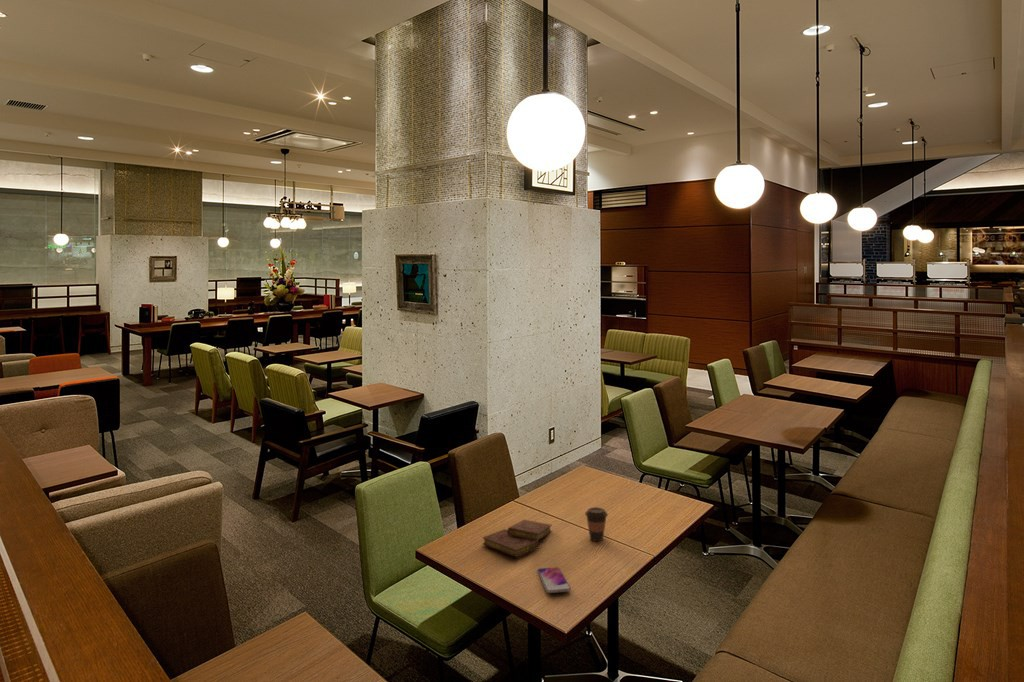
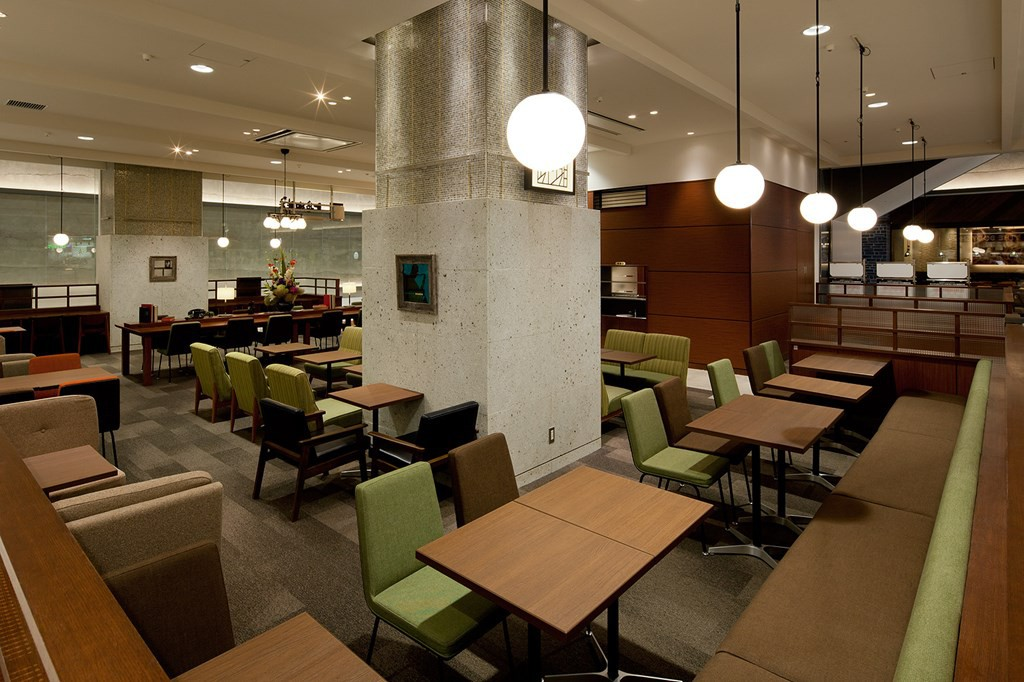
- coffee cup [584,506,609,542]
- smartphone [536,566,572,594]
- book [481,519,553,558]
